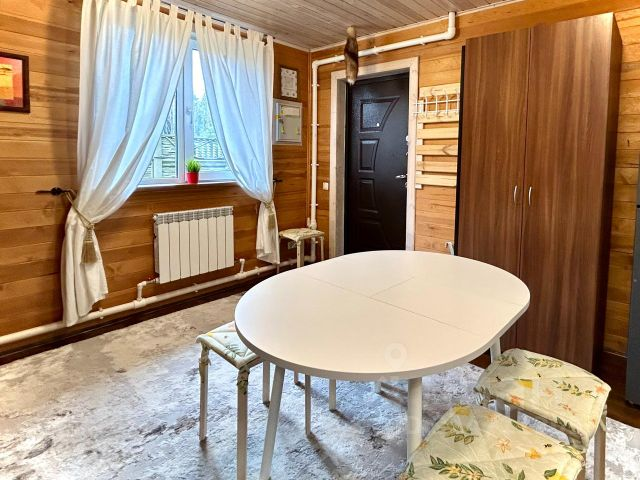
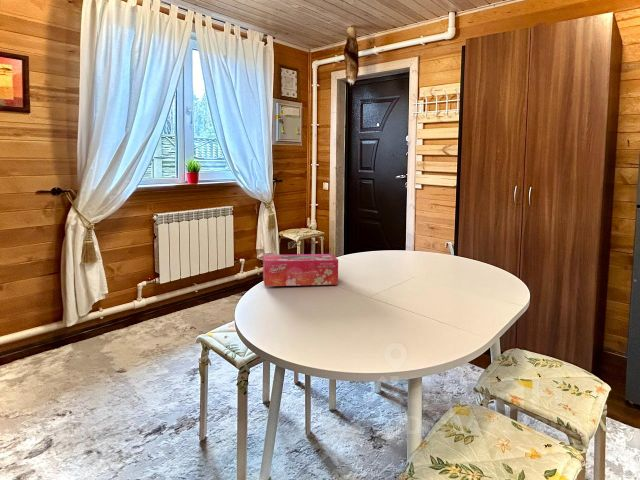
+ tissue box [262,253,339,287]
